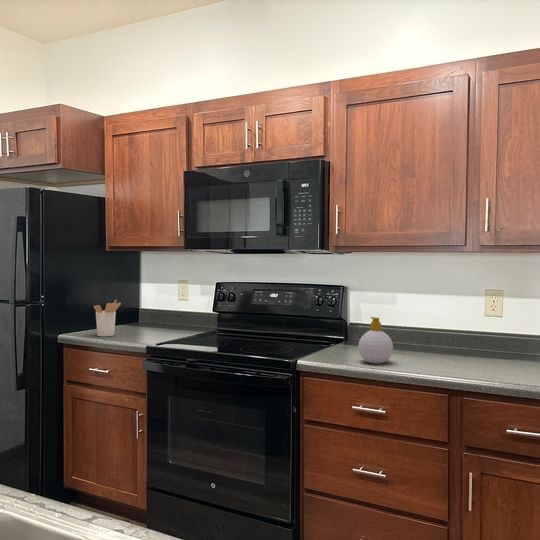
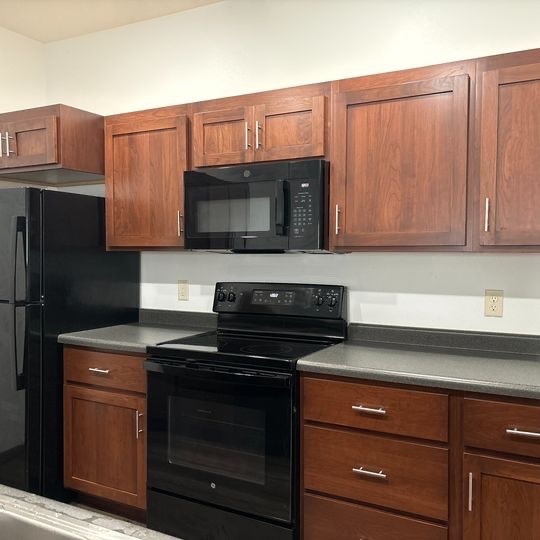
- utensil holder [93,299,122,337]
- soap bottle [357,316,394,365]
